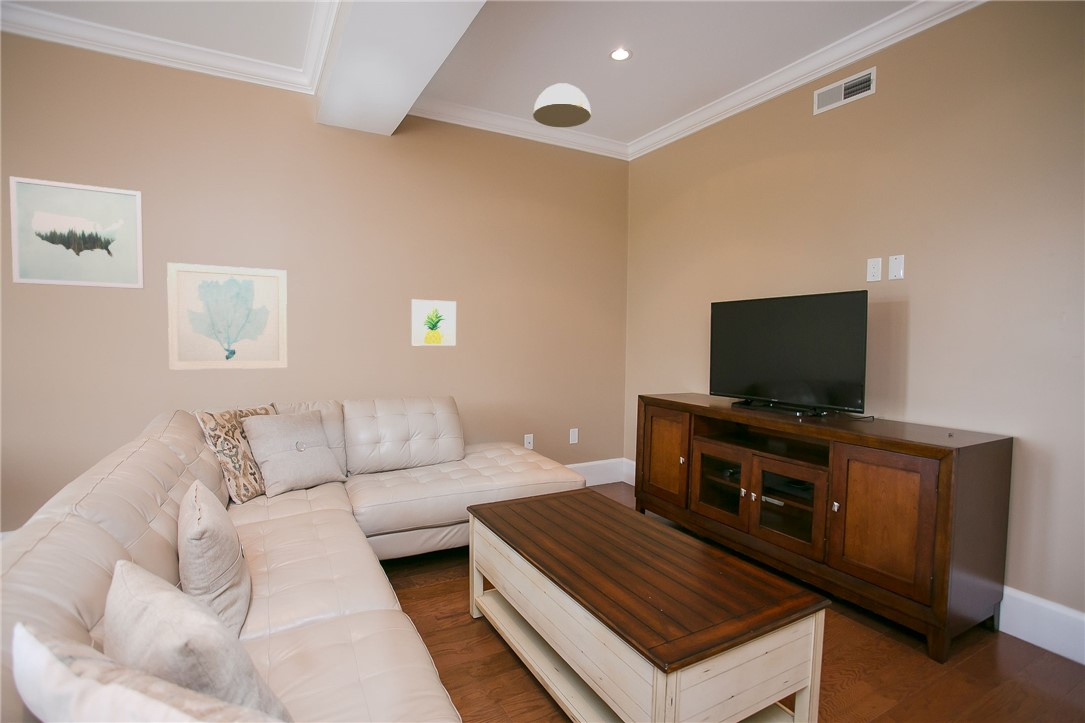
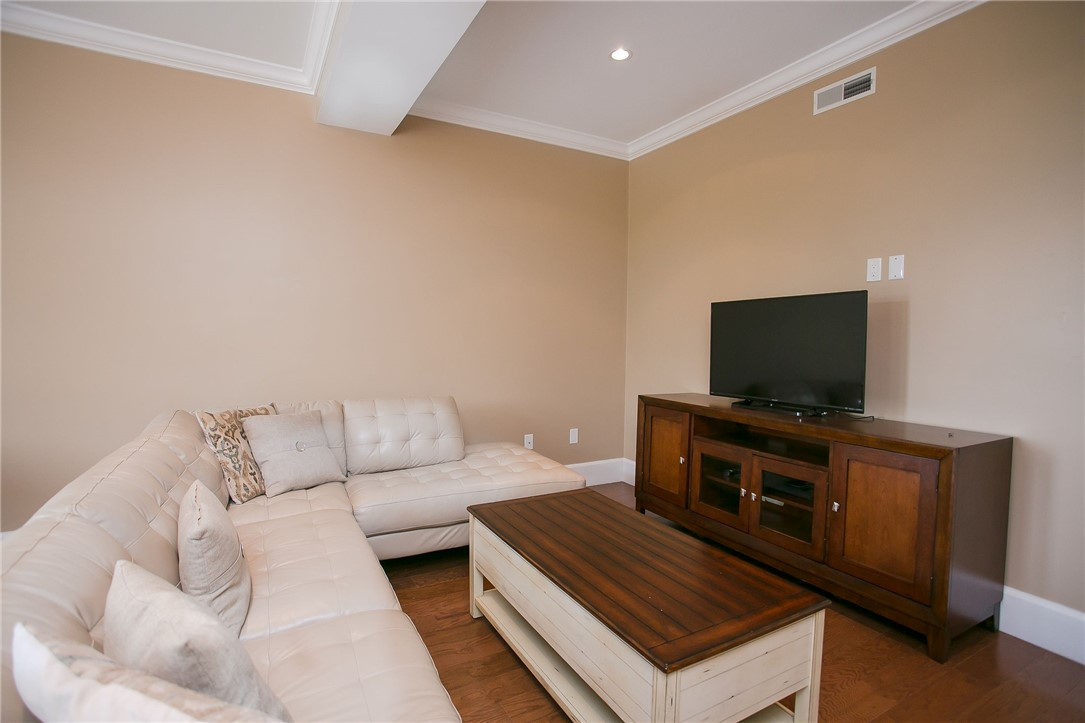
- wall art [166,262,288,371]
- wall art [410,299,457,347]
- ceiling light [532,82,592,128]
- wall art [9,176,145,290]
